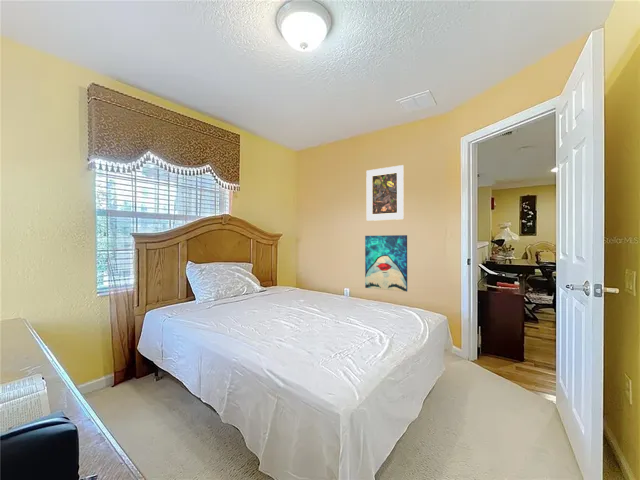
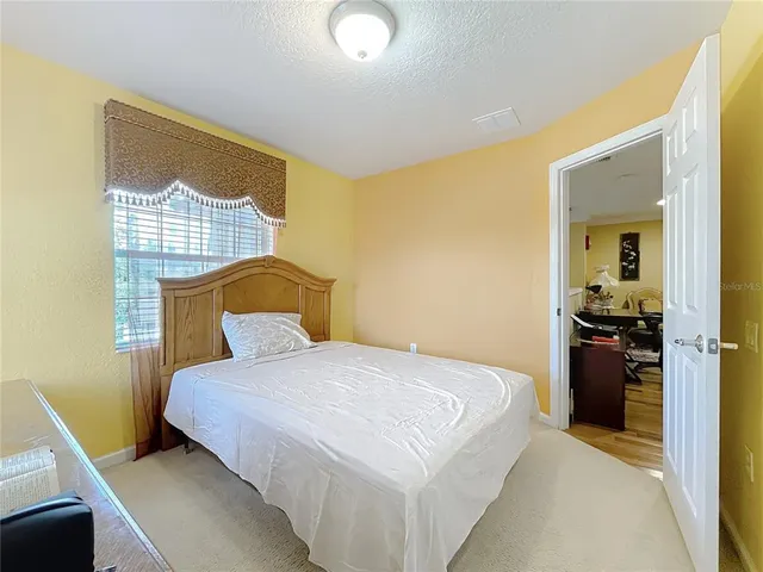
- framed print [365,164,405,222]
- wall art [364,234,408,293]
